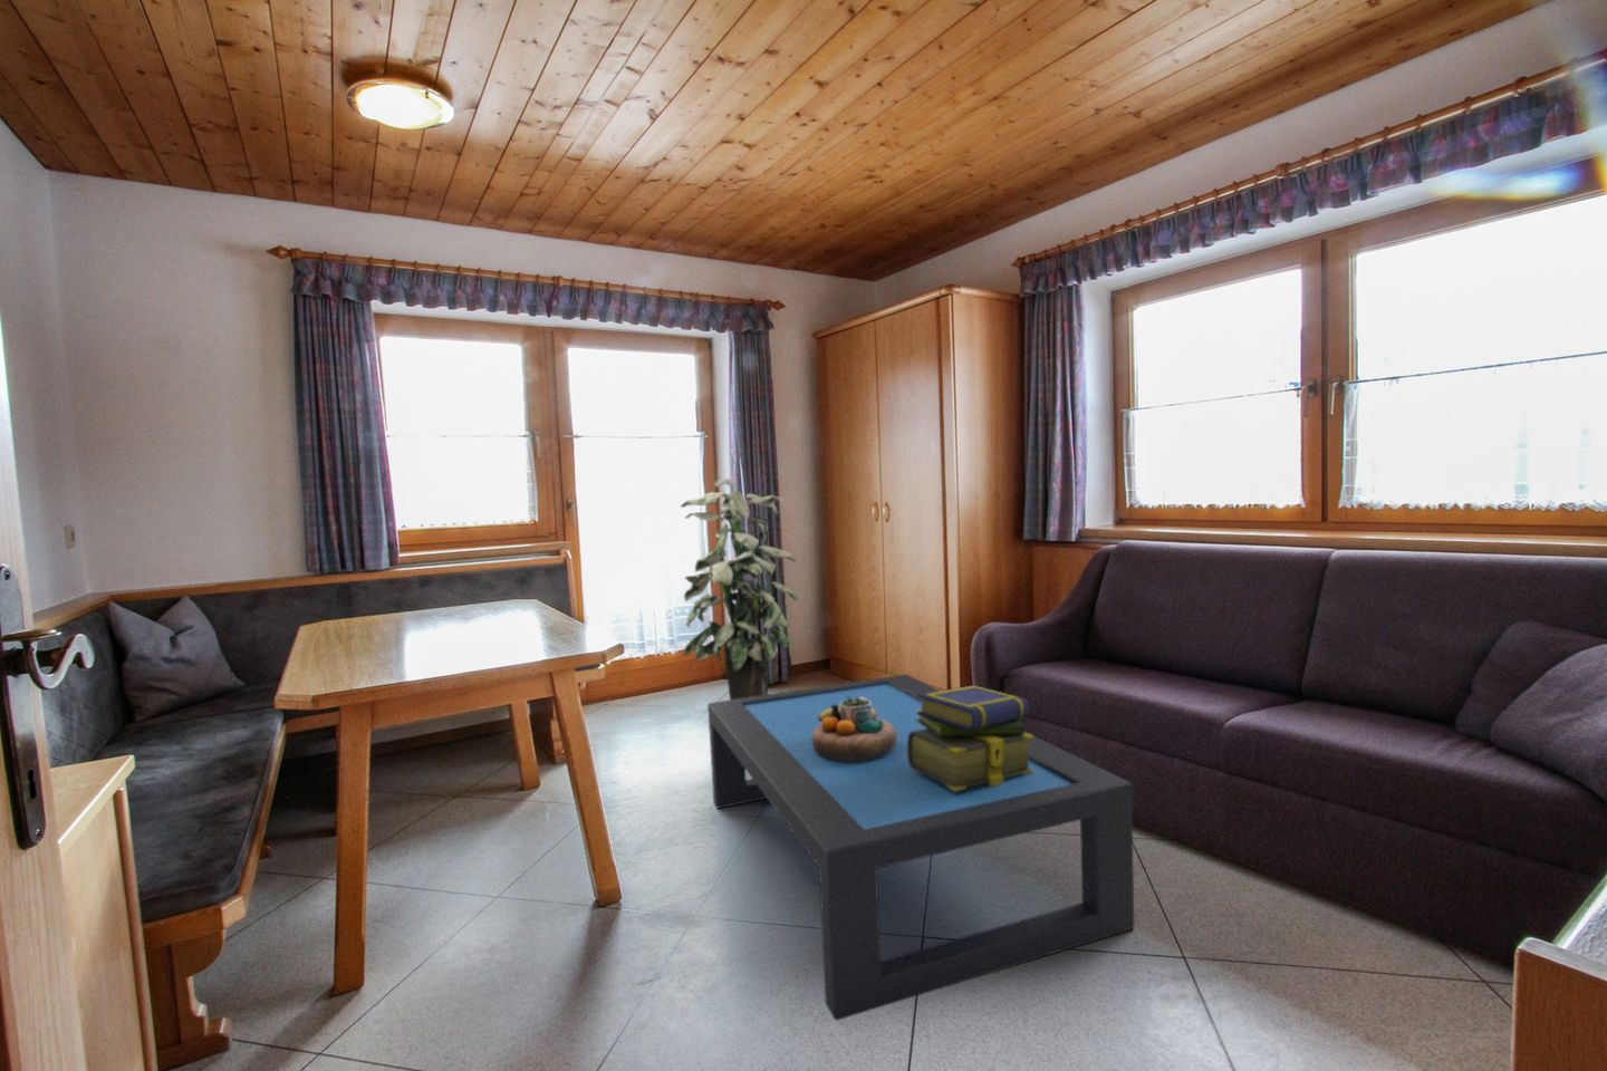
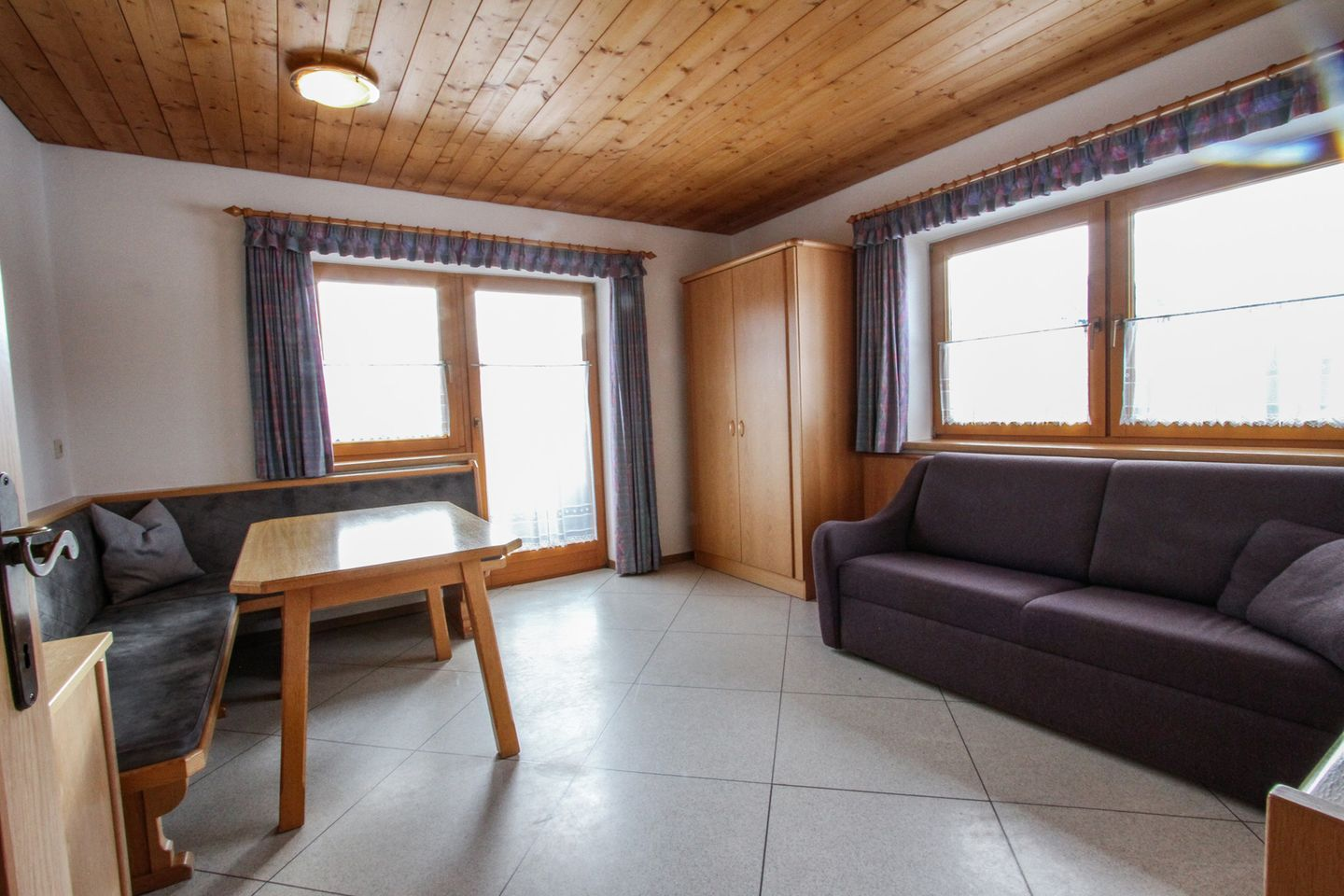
- indoor plant [679,477,800,699]
- coffee table [707,673,1135,1021]
- decorative bowl [812,696,896,763]
- stack of books [908,684,1034,791]
